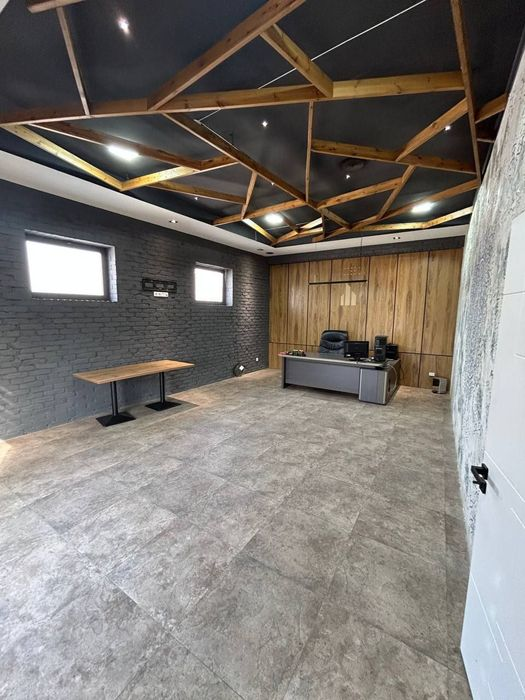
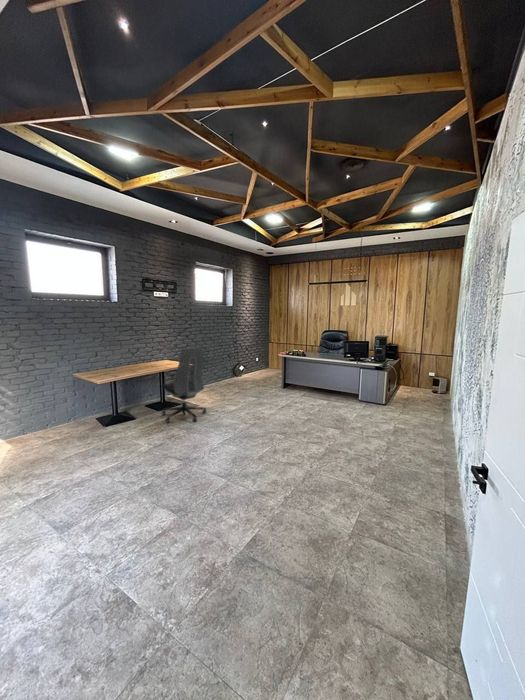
+ office chair [160,347,207,424]
